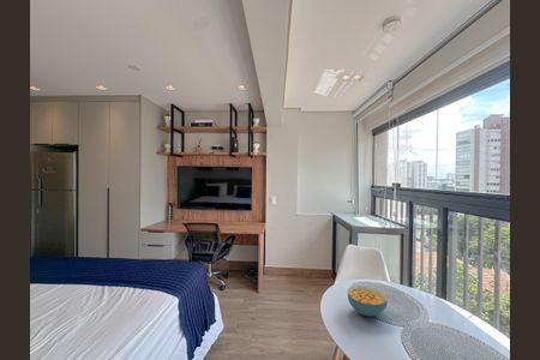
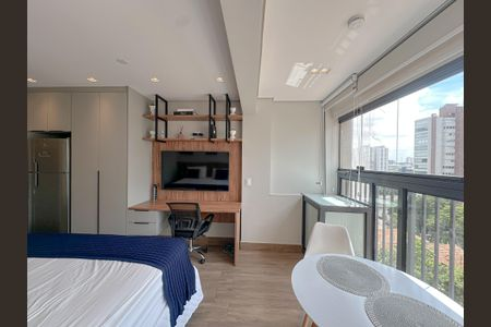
- cereal bowl [347,286,389,317]
